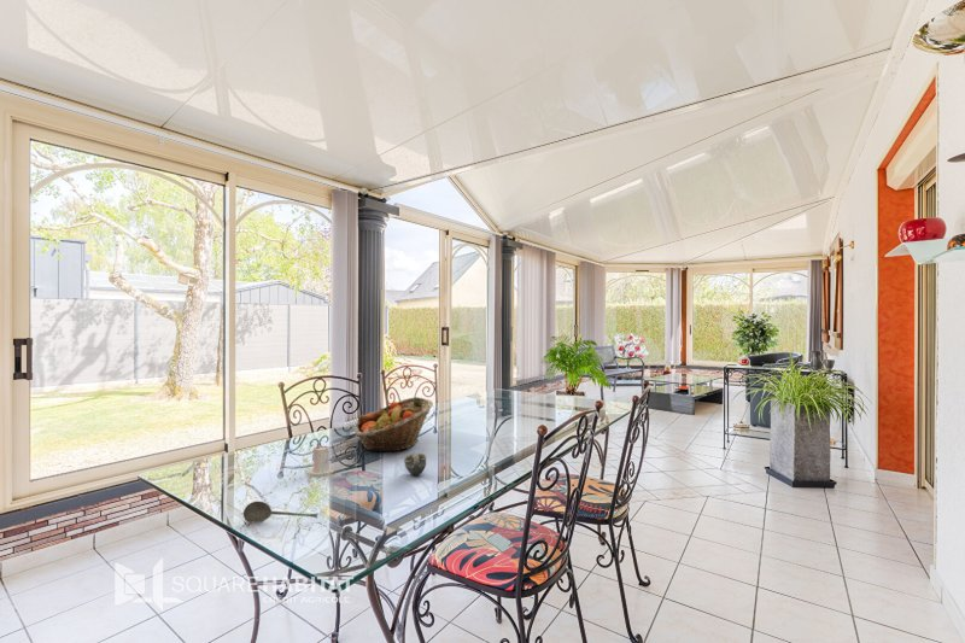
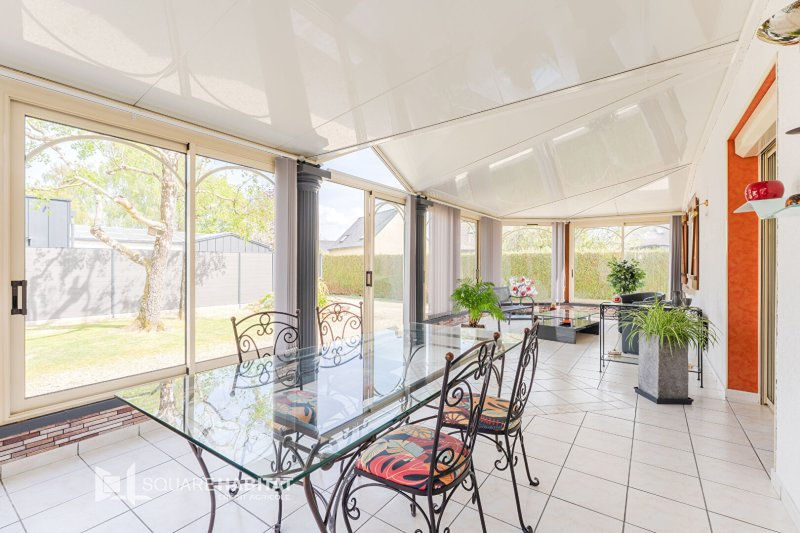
- soupspoon [242,501,320,524]
- fruit basket [353,396,434,452]
- cup [403,452,427,477]
- candle [308,443,334,478]
